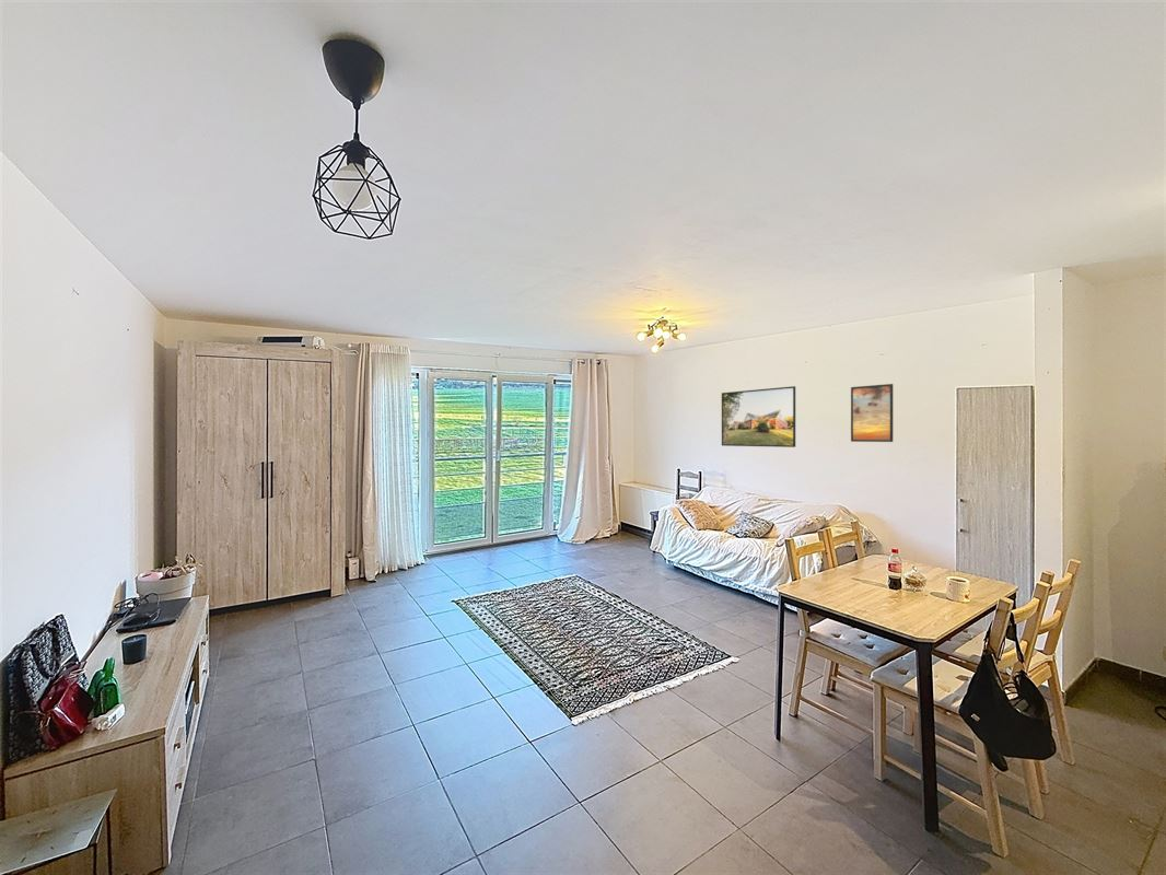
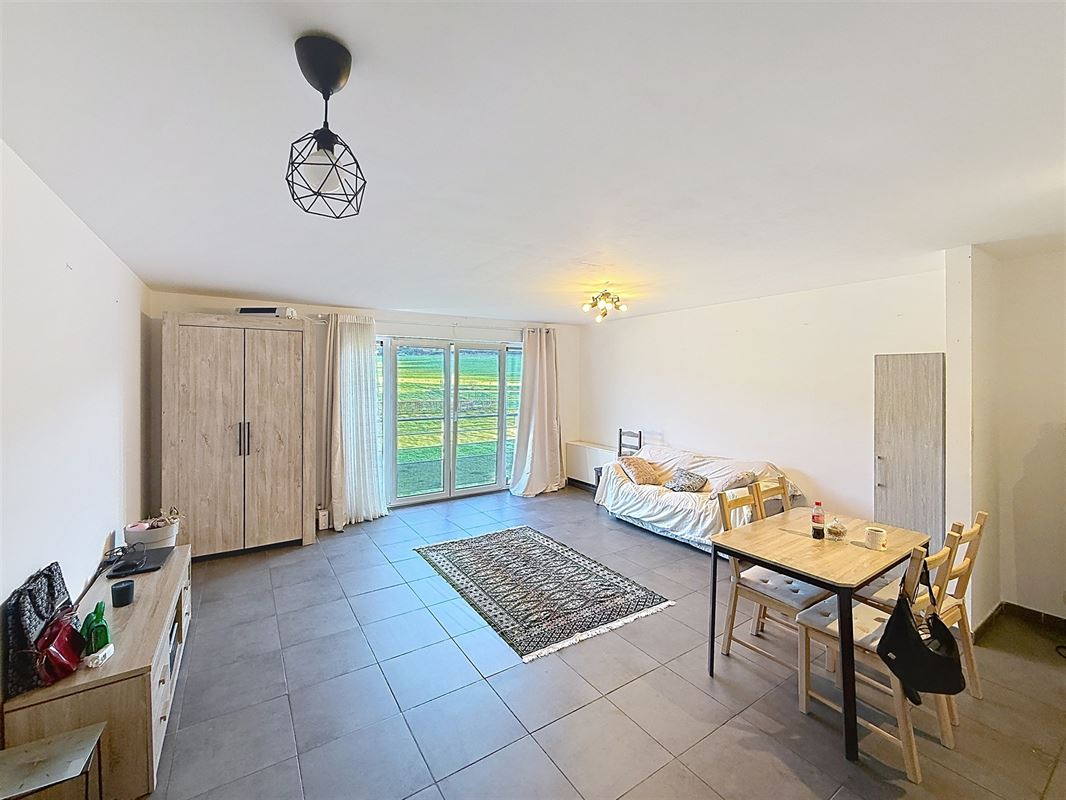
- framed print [721,385,796,448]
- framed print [850,383,894,443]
